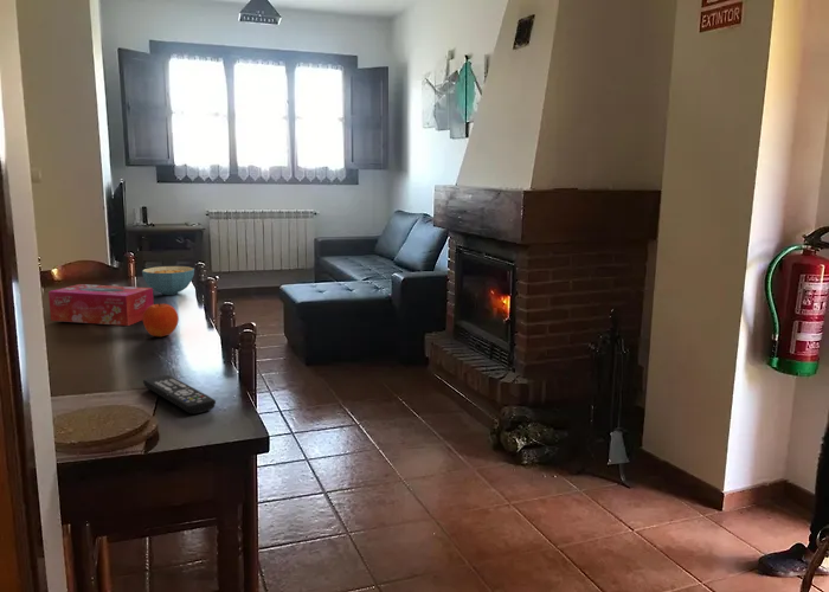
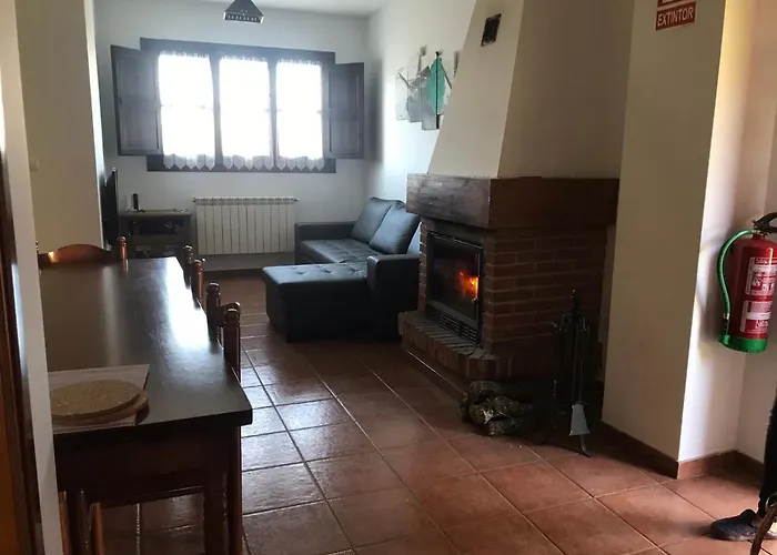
- remote control [142,374,217,414]
- fruit [142,302,180,337]
- tissue box [47,283,155,327]
- cereal bowl [141,265,195,296]
